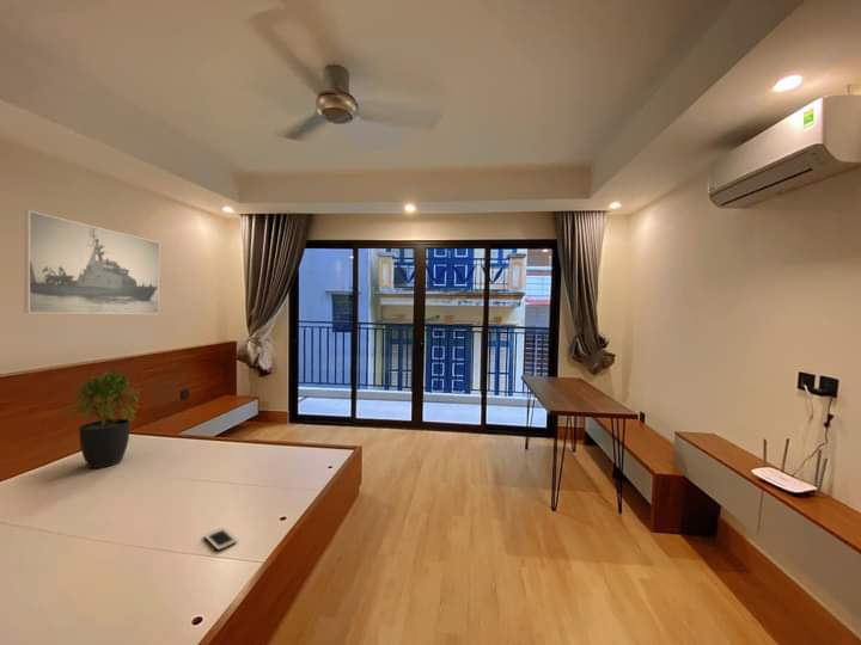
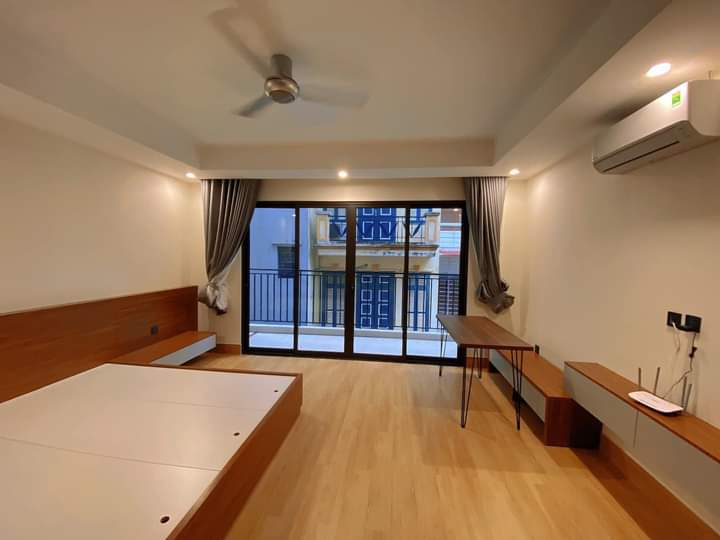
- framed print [24,209,160,315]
- cell phone [203,527,238,552]
- potted plant [60,368,141,469]
